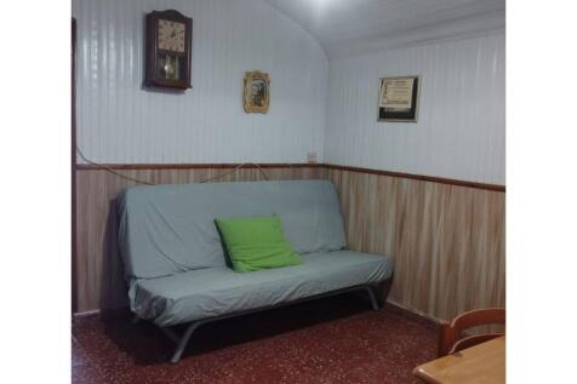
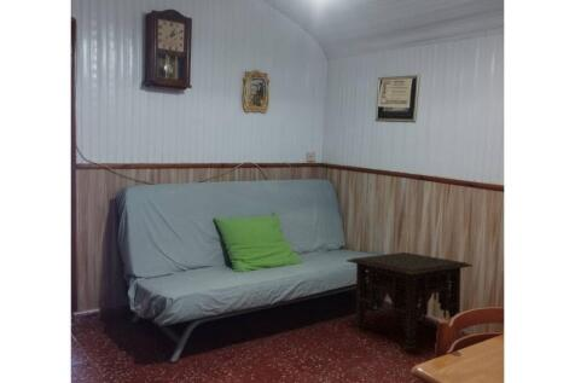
+ side table [345,251,474,350]
